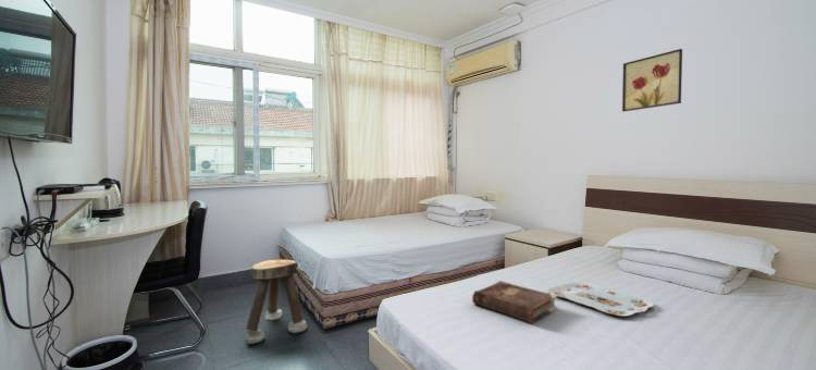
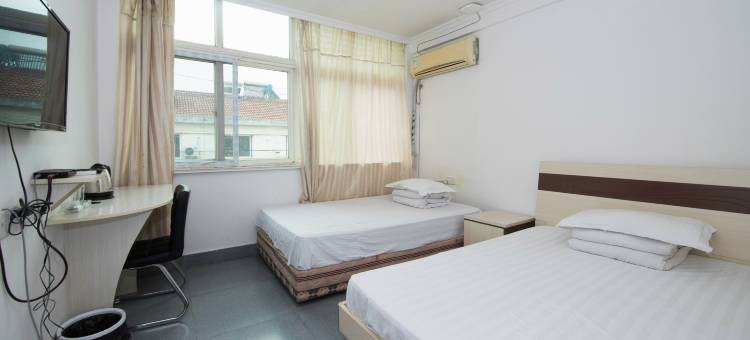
- book [471,280,558,325]
- wall art [621,48,683,113]
- stool [245,259,308,345]
- serving tray [547,282,655,318]
